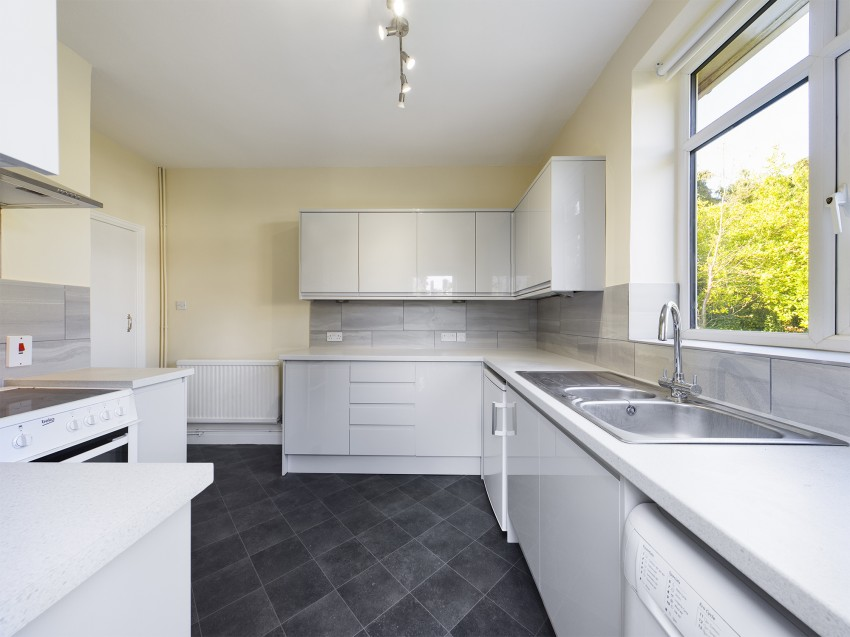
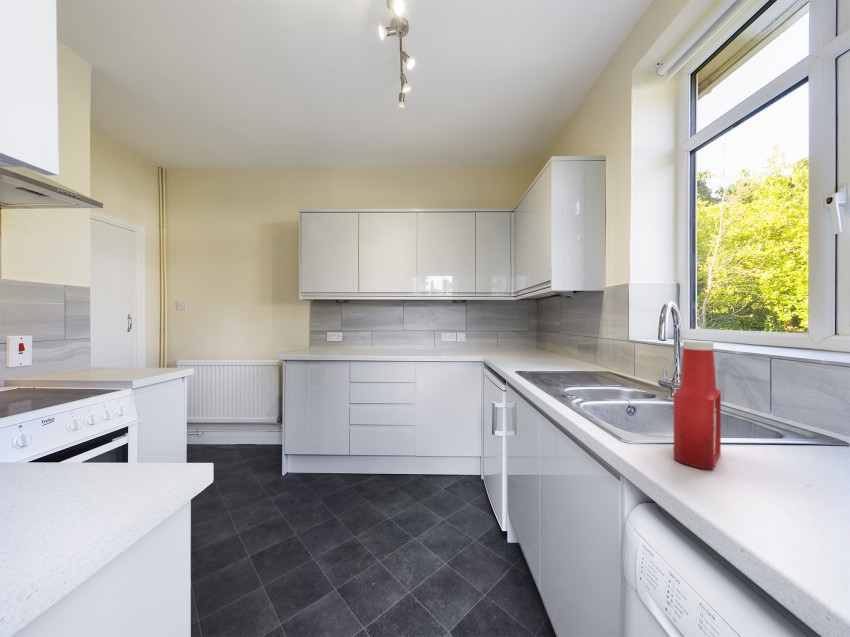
+ soap bottle [673,340,722,470]
